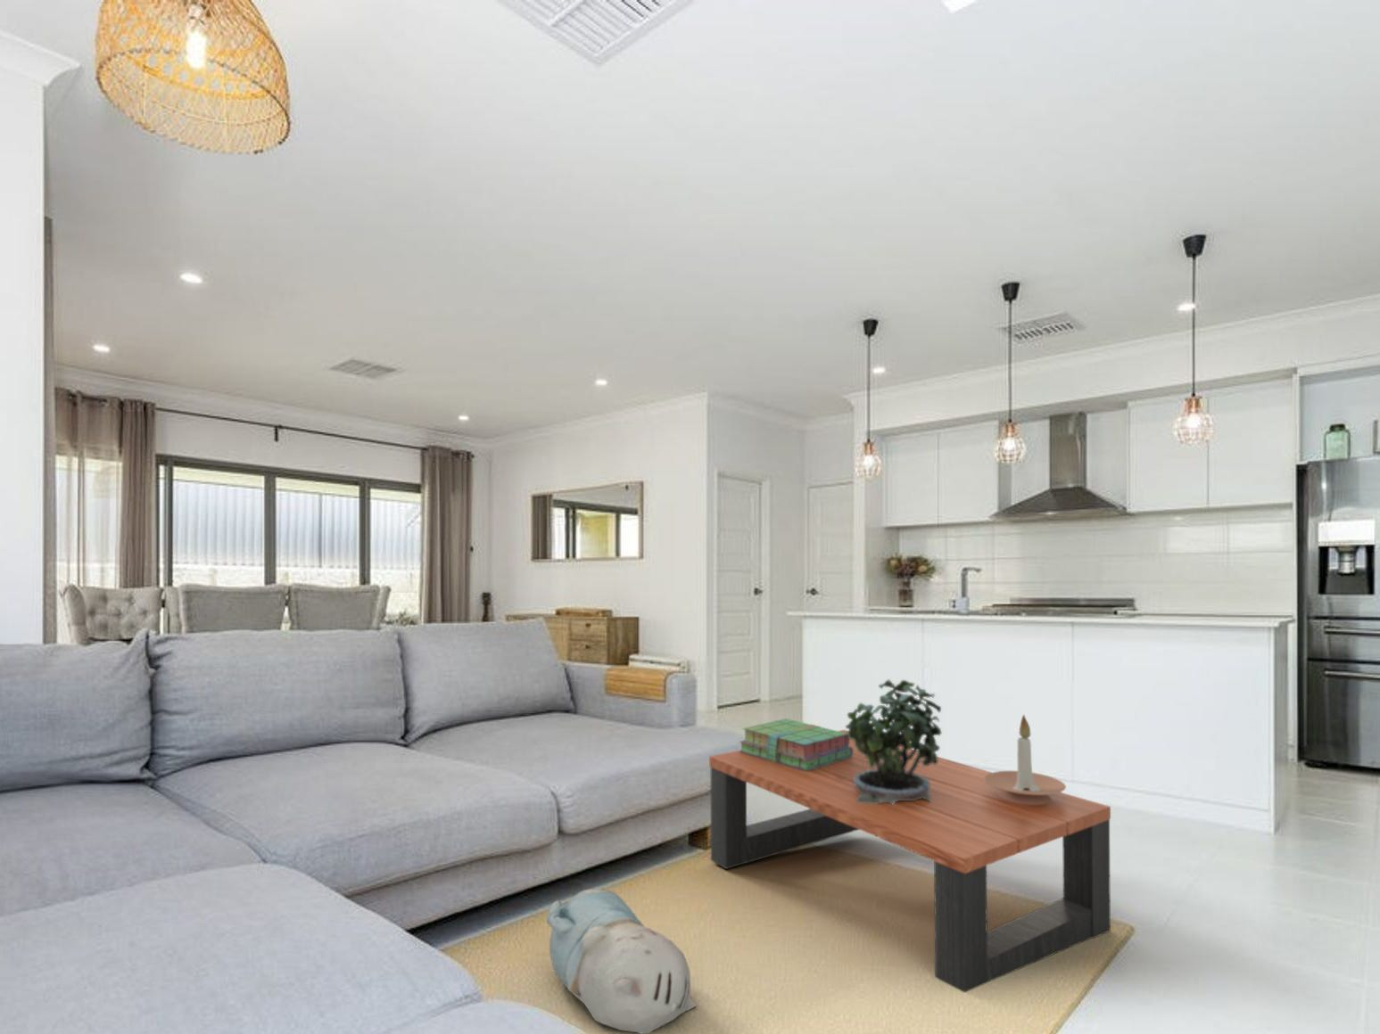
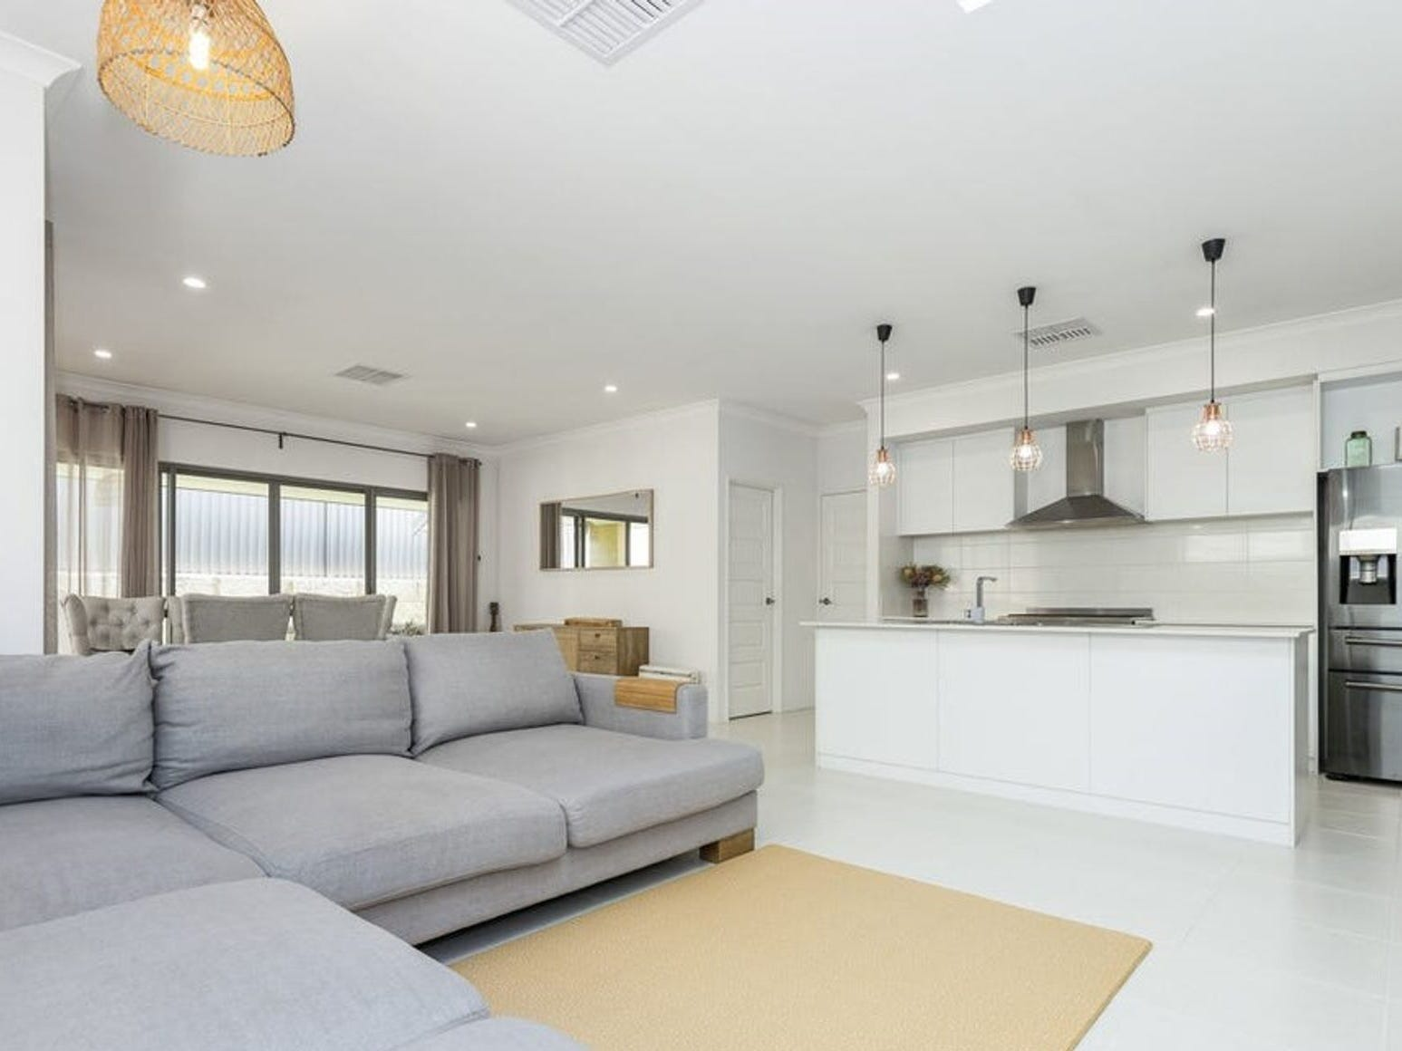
- coffee table [708,729,1112,993]
- stack of books [739,718,853,771]
- candle holder [984,714,1067,805]
- plush toy [545,887,698,1034]
- potted plant [844,679,942,805]
